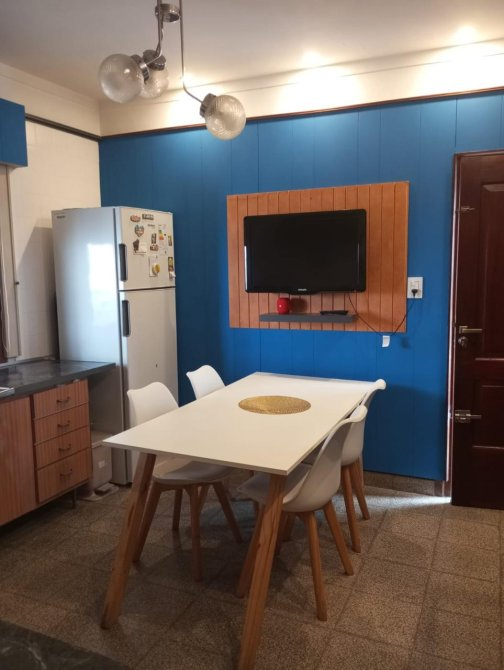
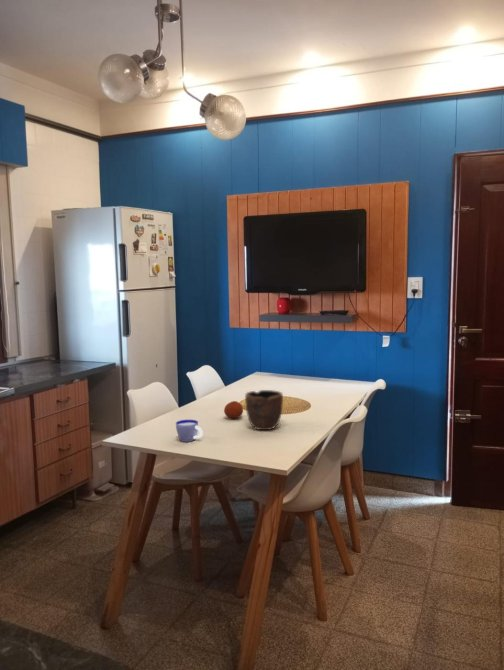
+ cup [175,419,204,443]
+ fruit [223,400,244,419]
+ bowl [244,389,284,431]
